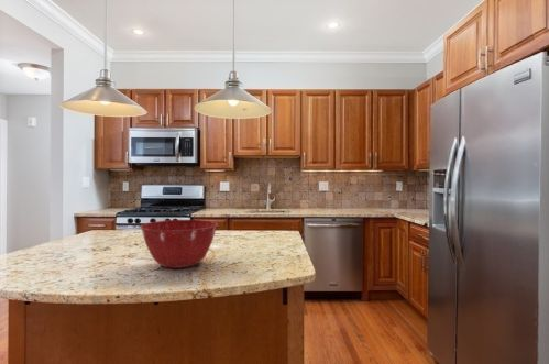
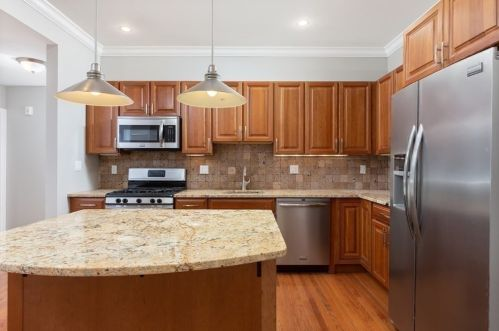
- mixing bowl [140,219,219,269]
